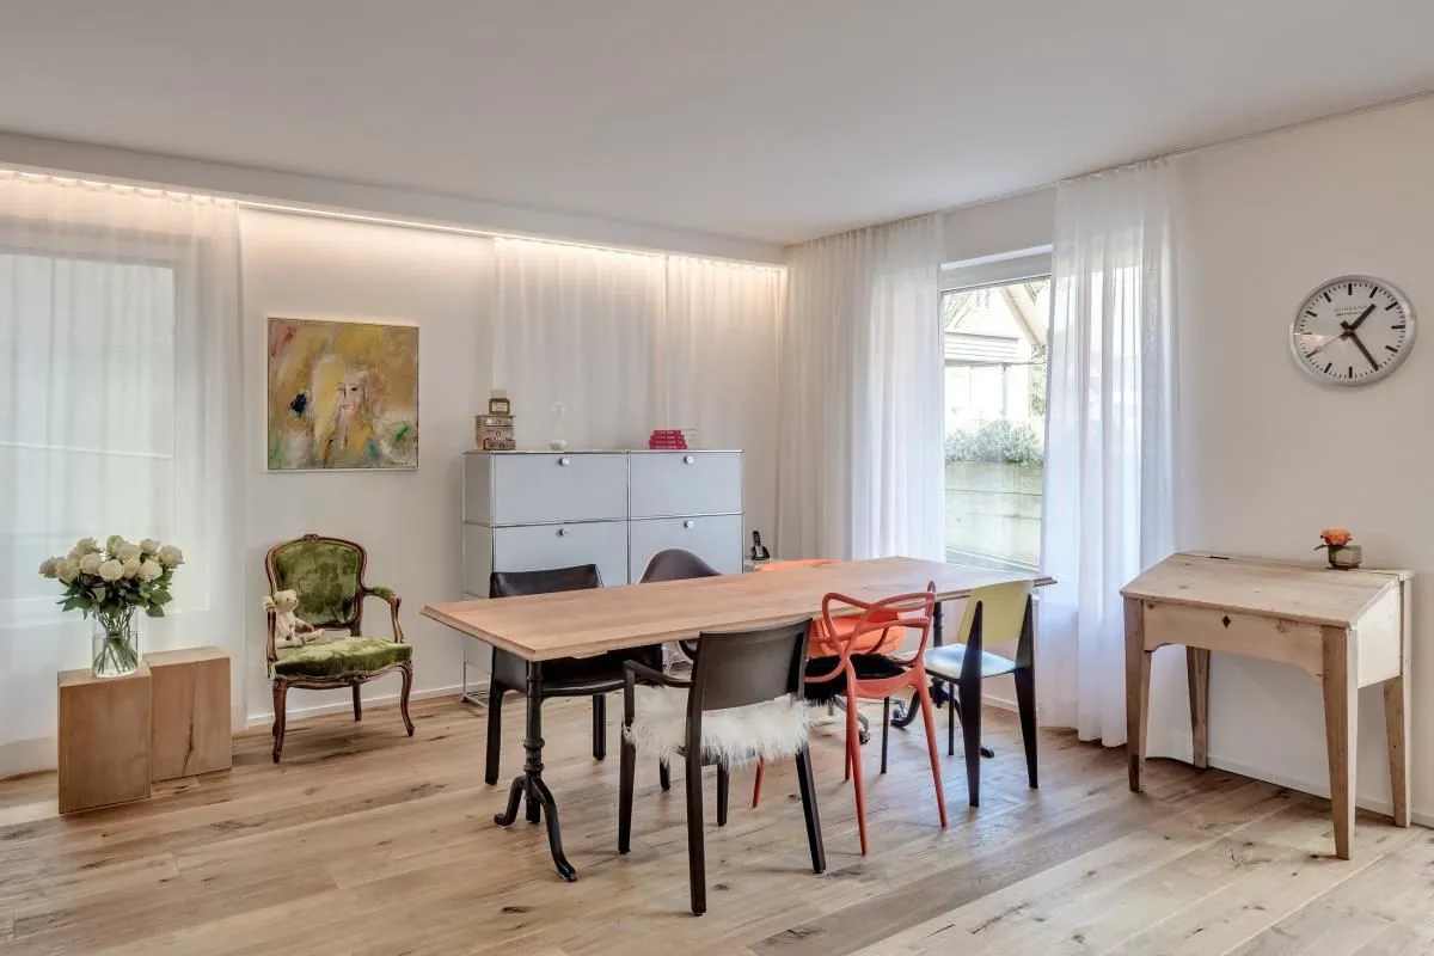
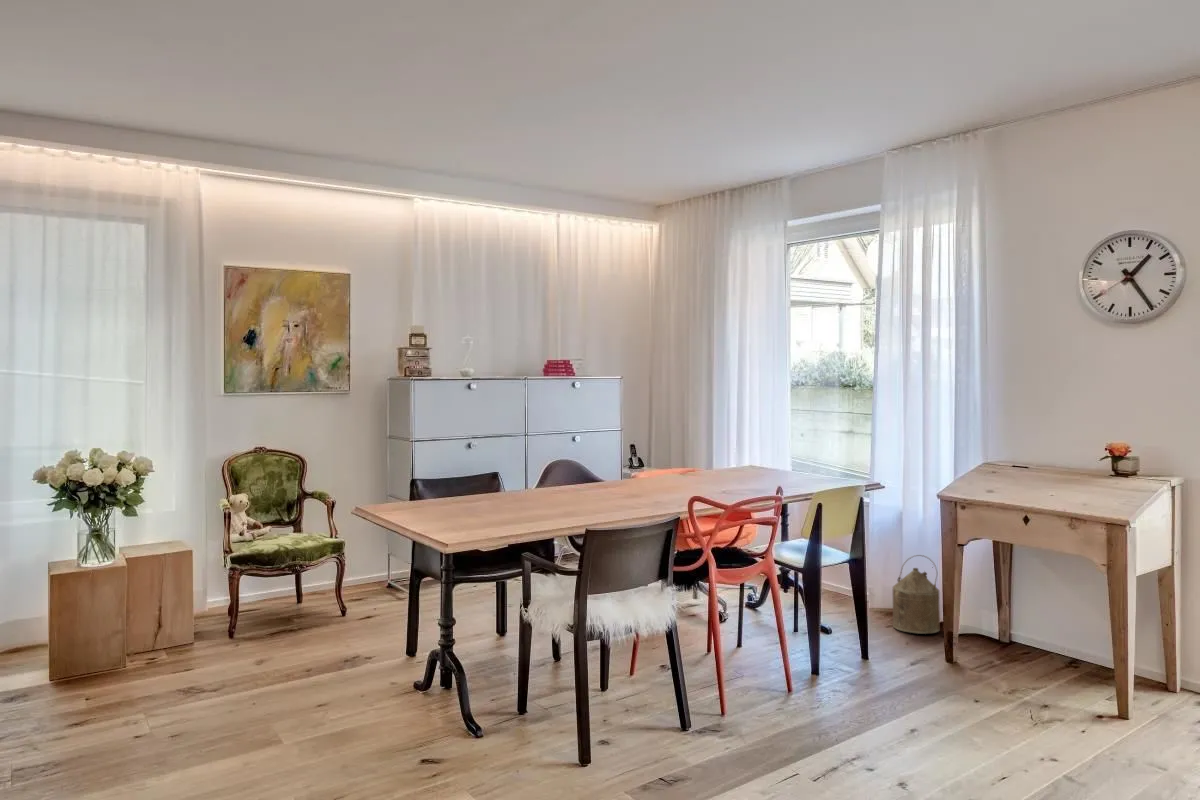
+ watering can [891,554,941,635]
